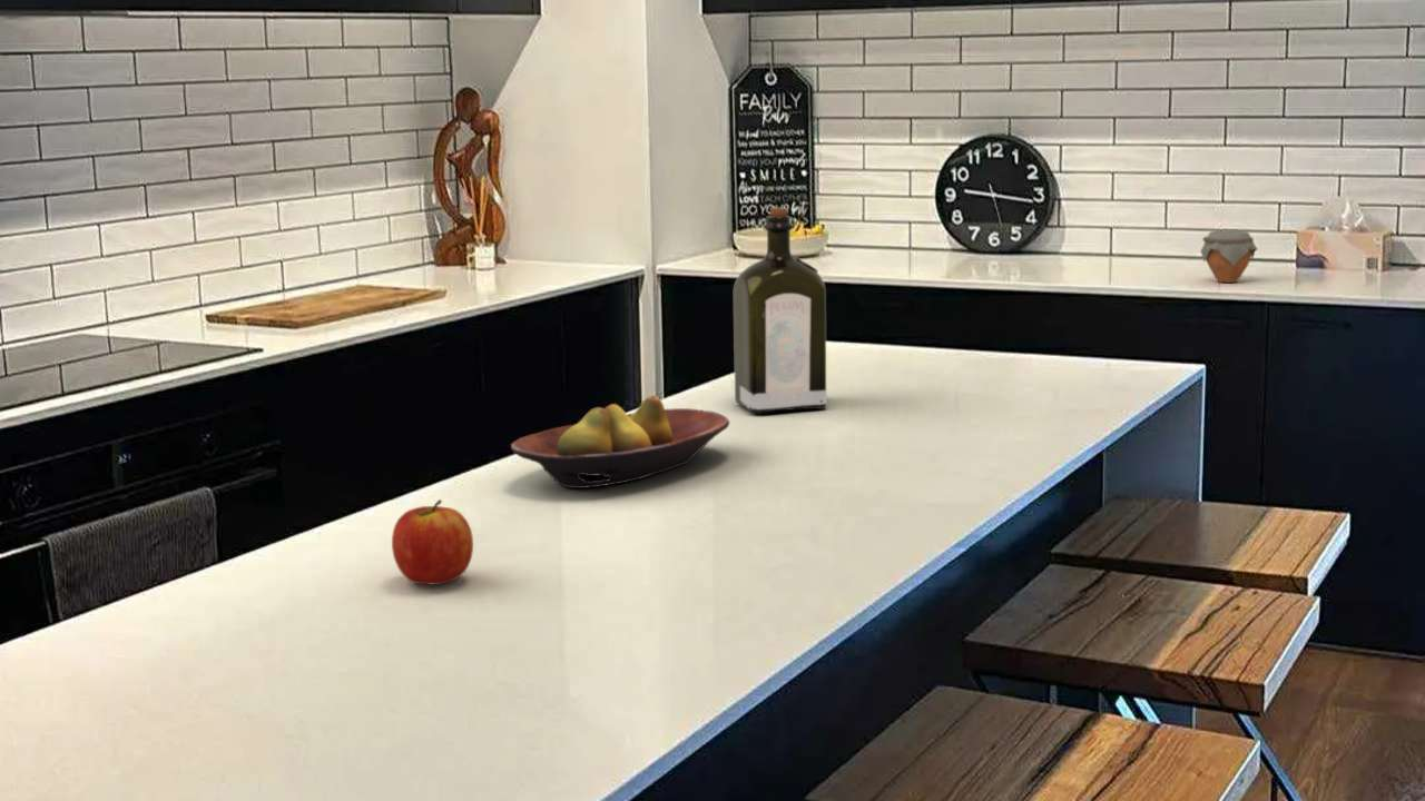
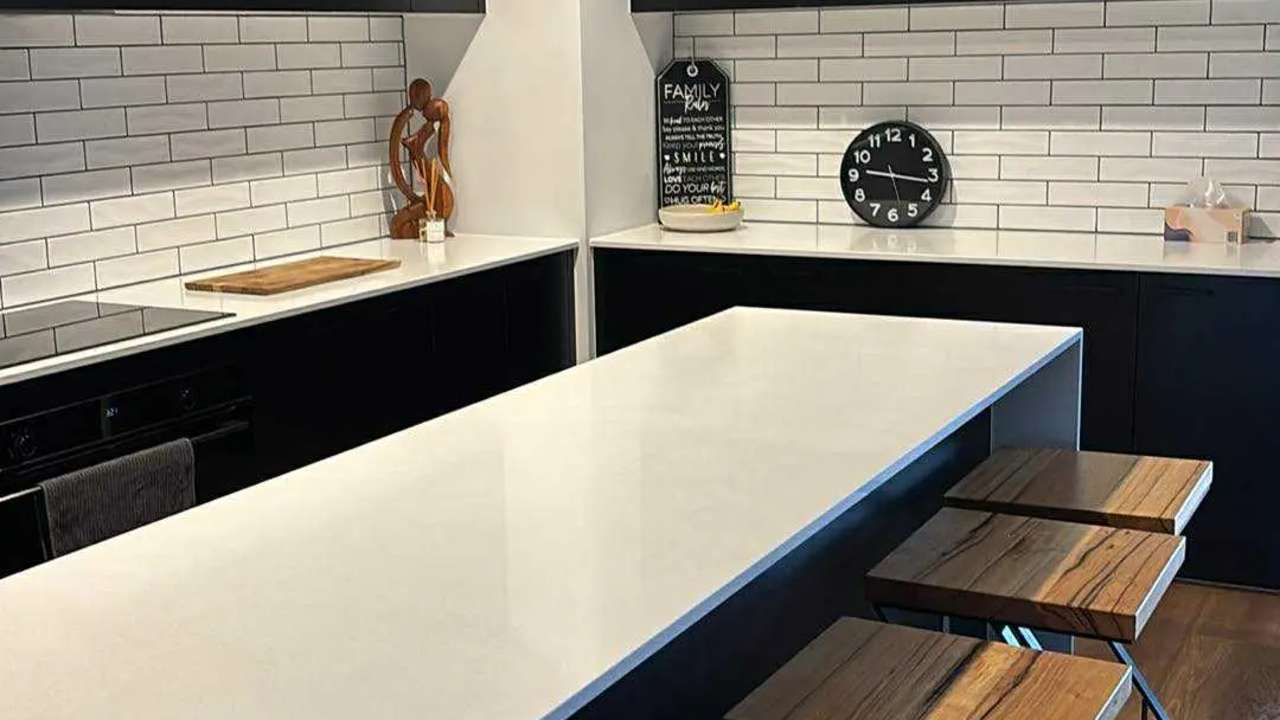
- liquor [733,207,828,414]
- fruit bowl [510,395,730,490]
- apple [391,498,474,586]
- jar [1199,229,1259,284]
